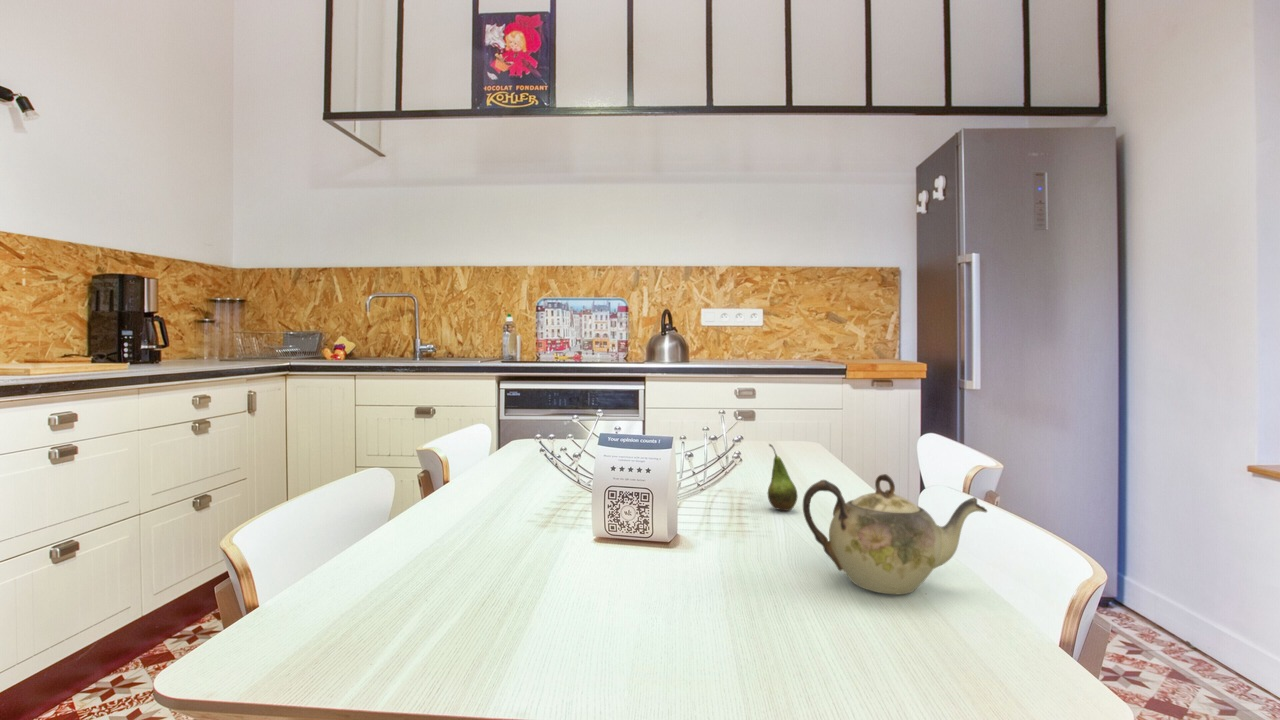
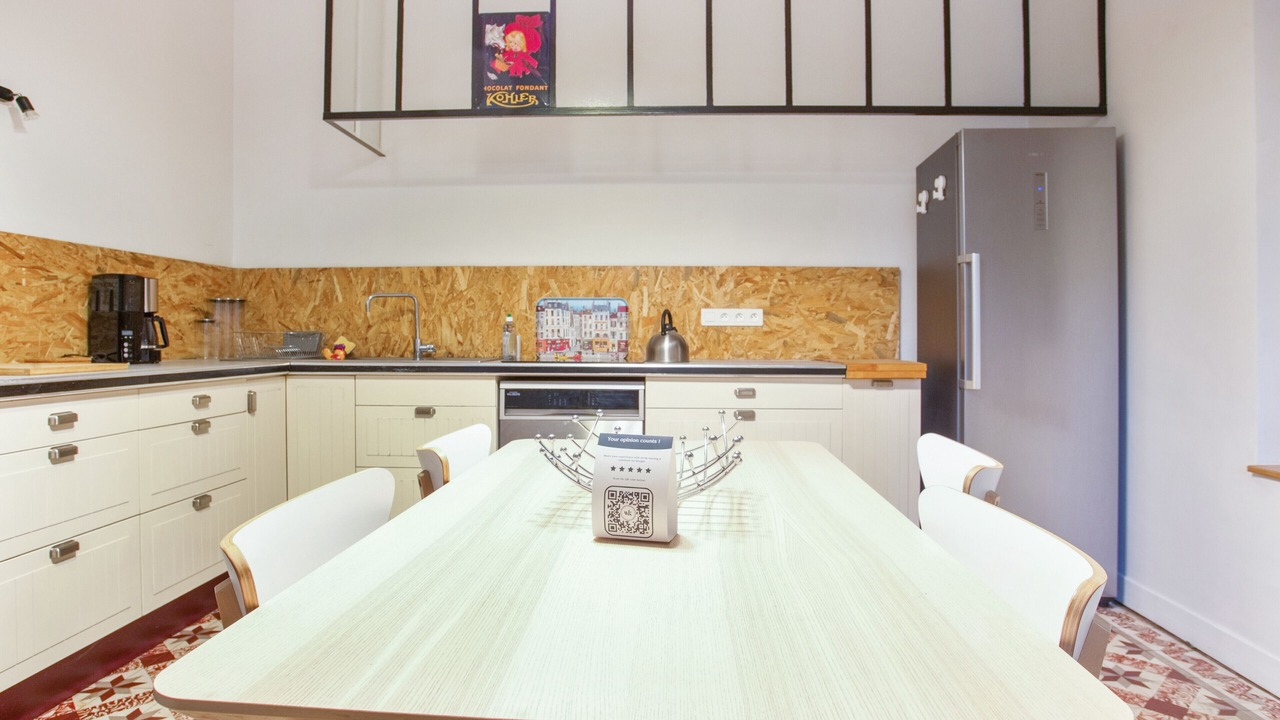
- teapot [802,473,988,595]
- fruit [767,443,799,512]
